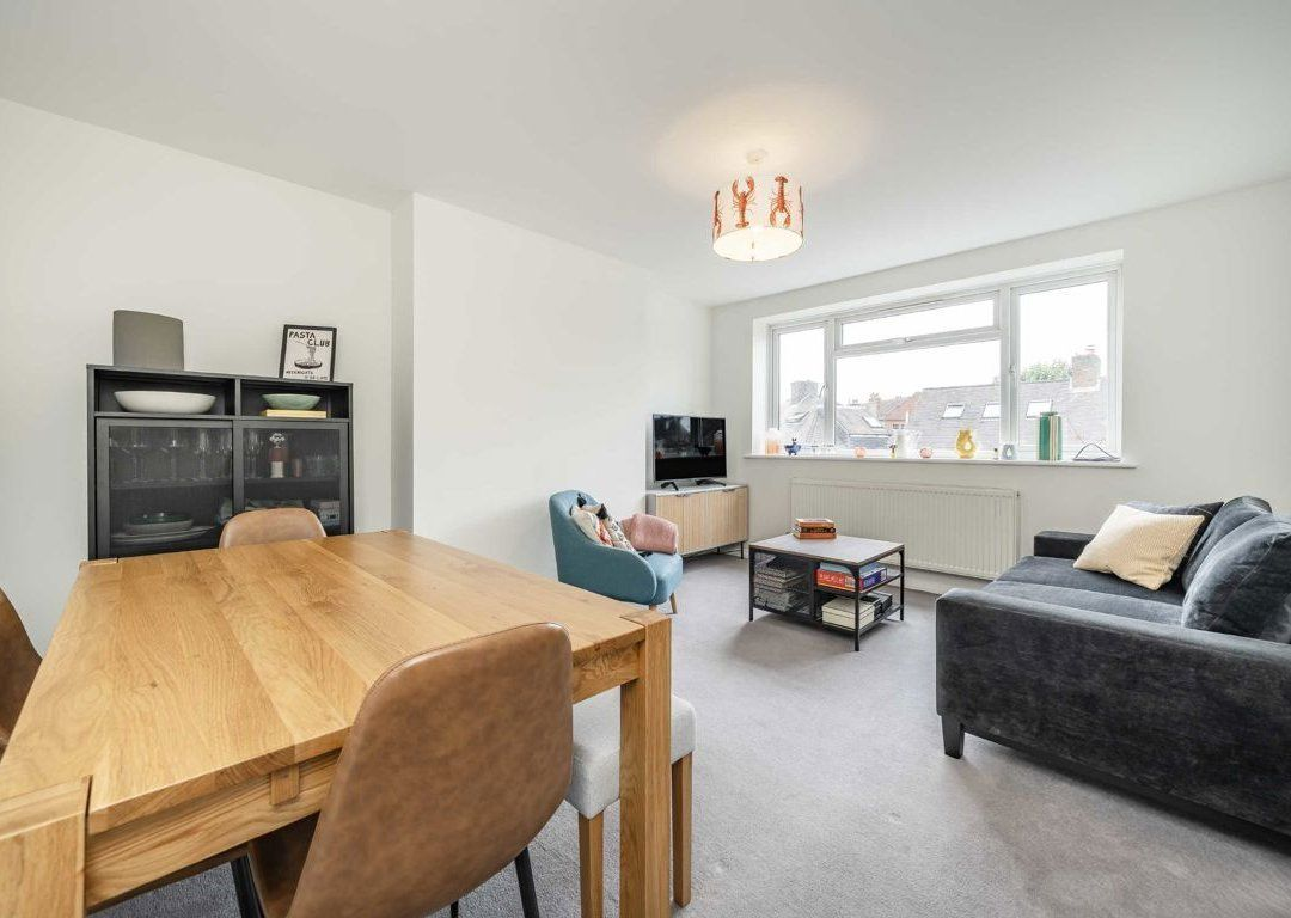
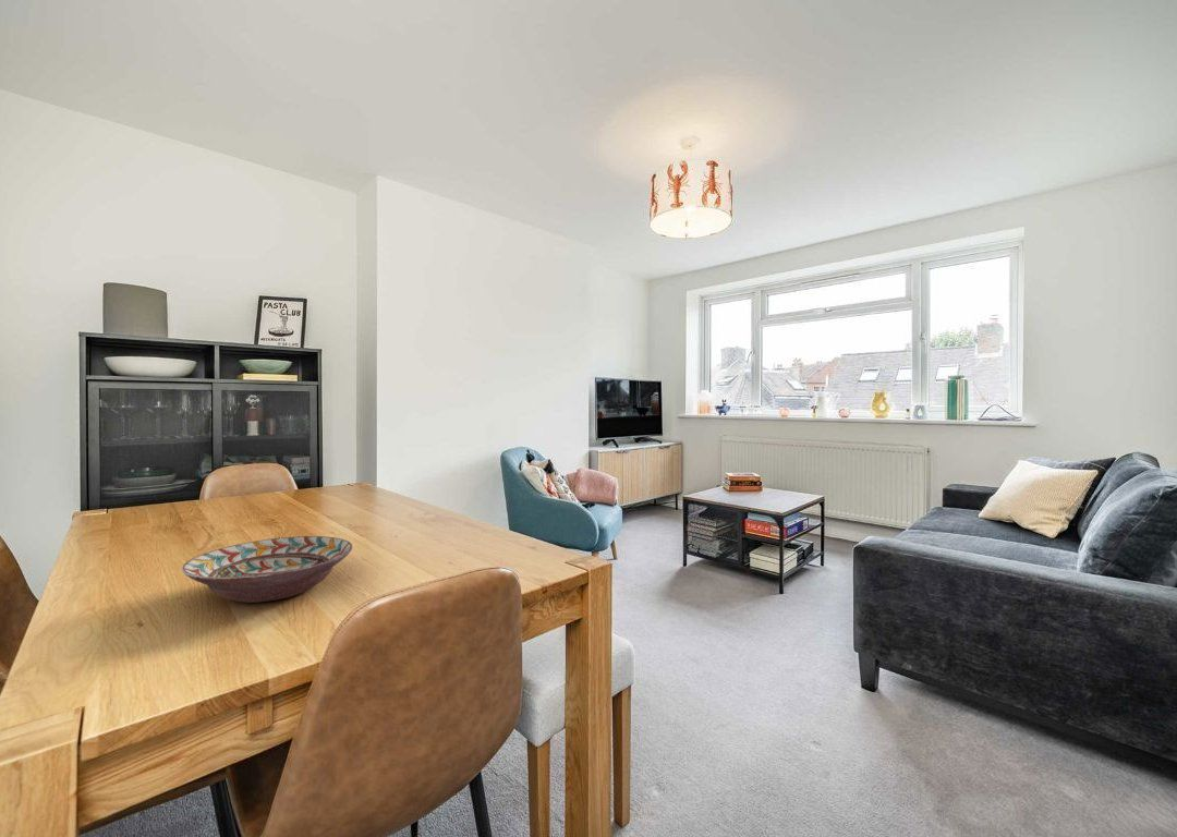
+ decorative bowl [181,535,353,604]
